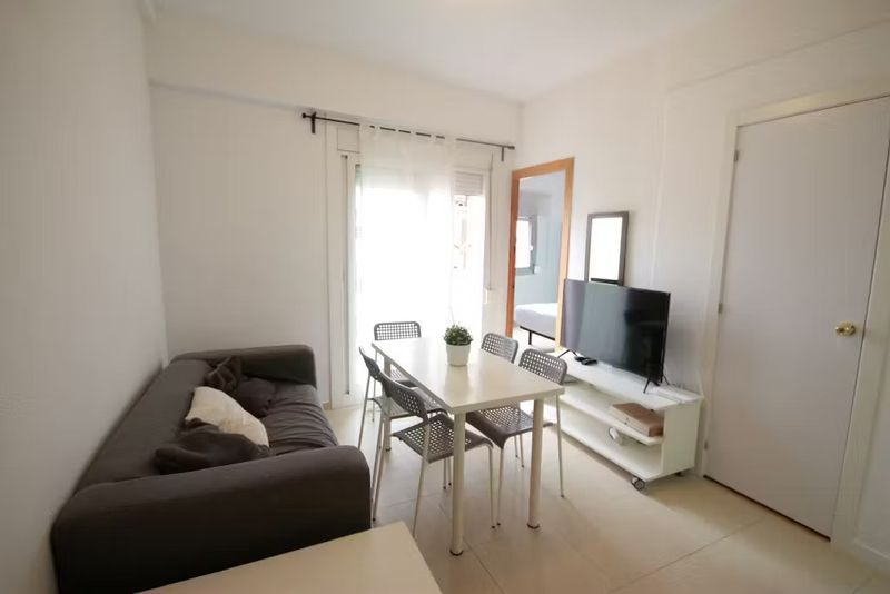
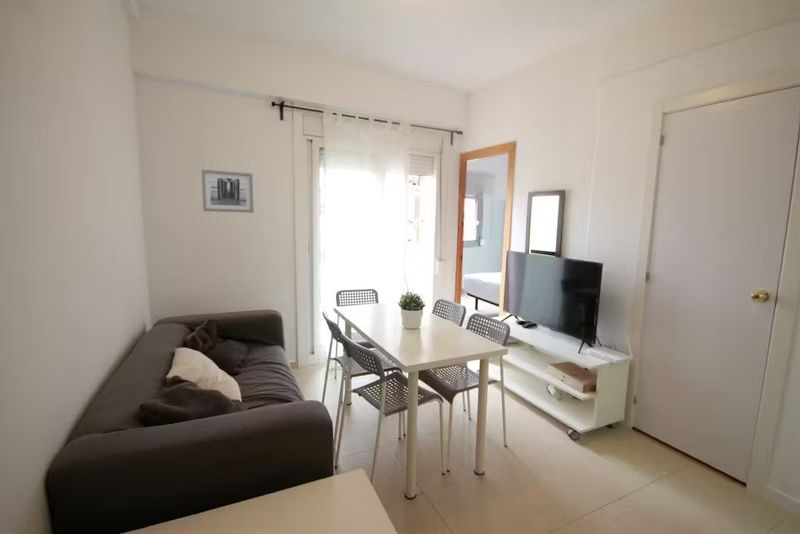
+ wall art [201,169,255,214]
